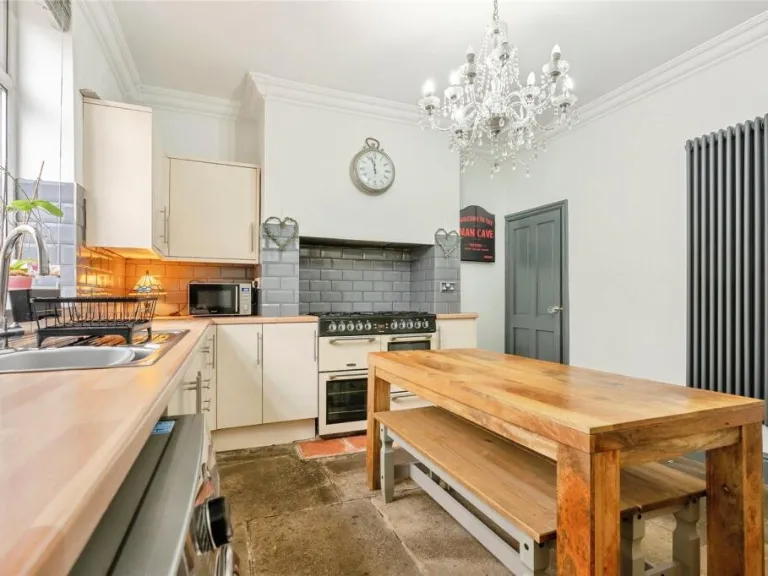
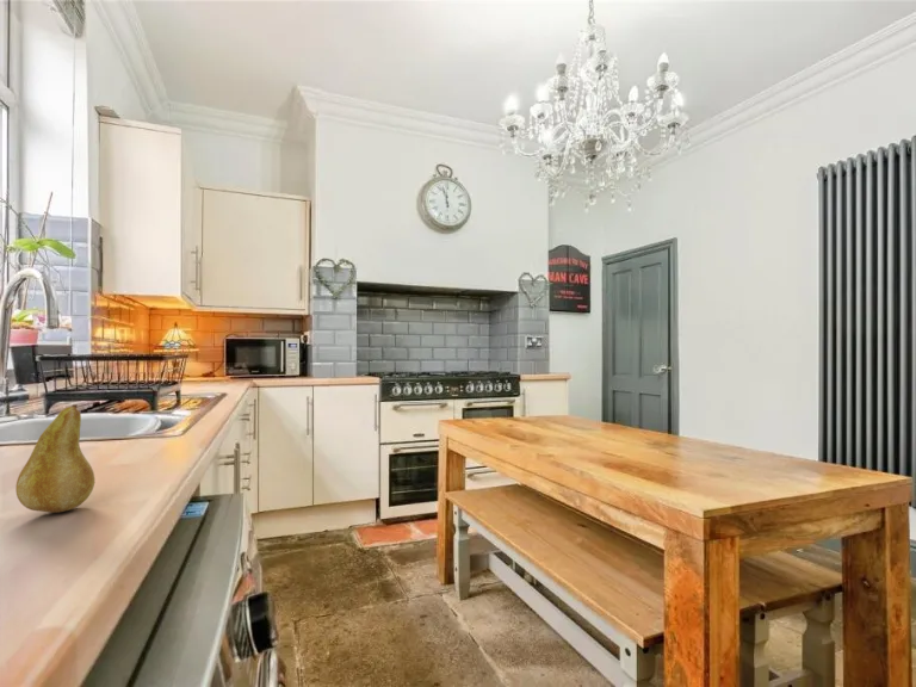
+ fruit [14,403,95,514]
